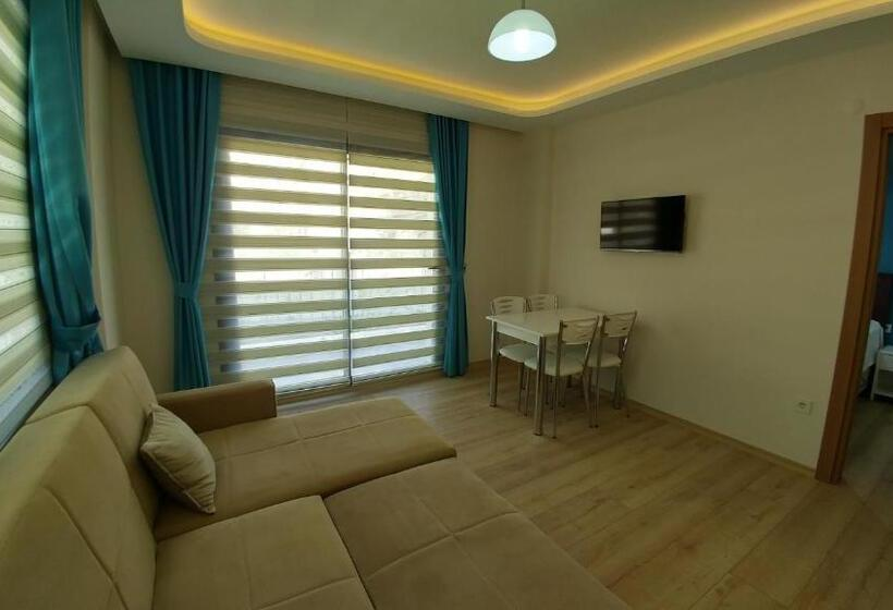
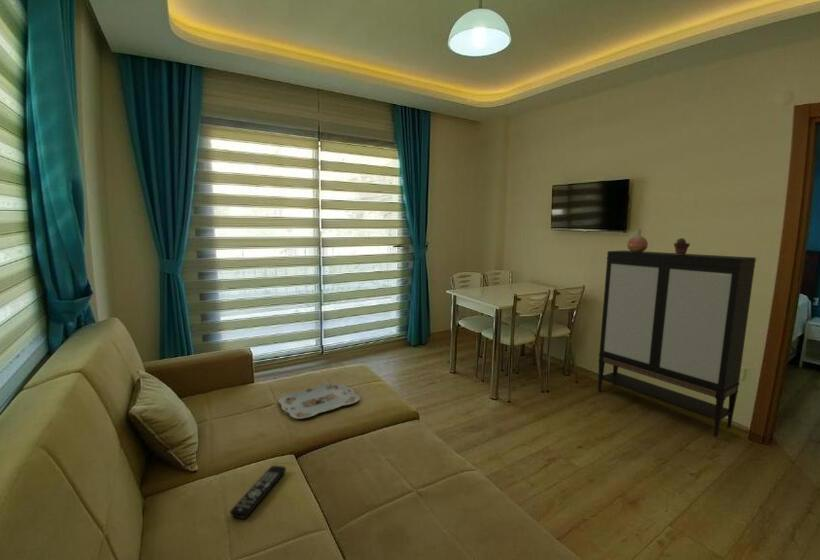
+ remote control [229,465,287,519]
+ storage cabinet [597,250,757,438]
+ potted succulent [673,237,691,255]
+ vase [626,229,649,253]
+ serving tray [277,381,361,420]
